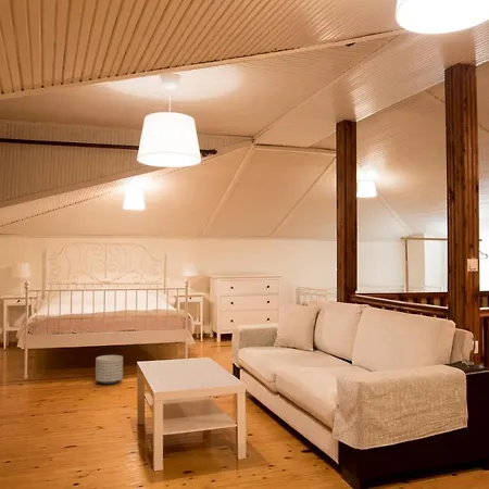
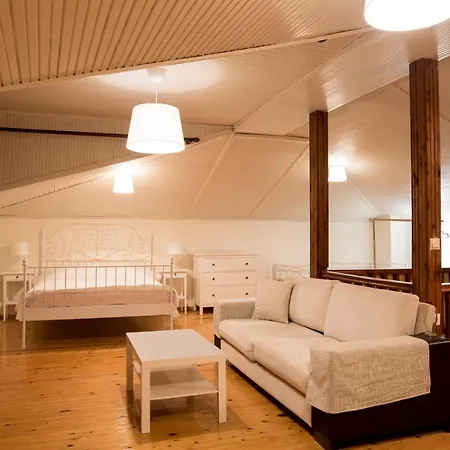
- planter [95,354,124,385]
